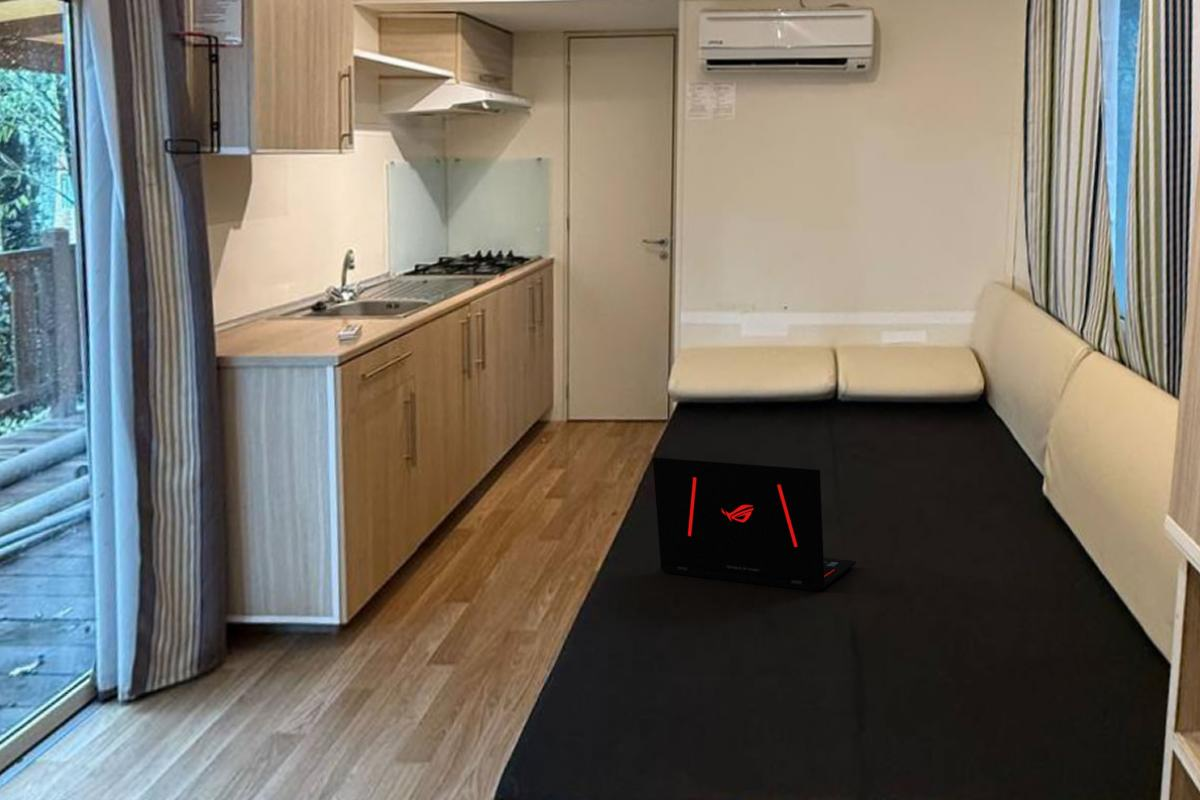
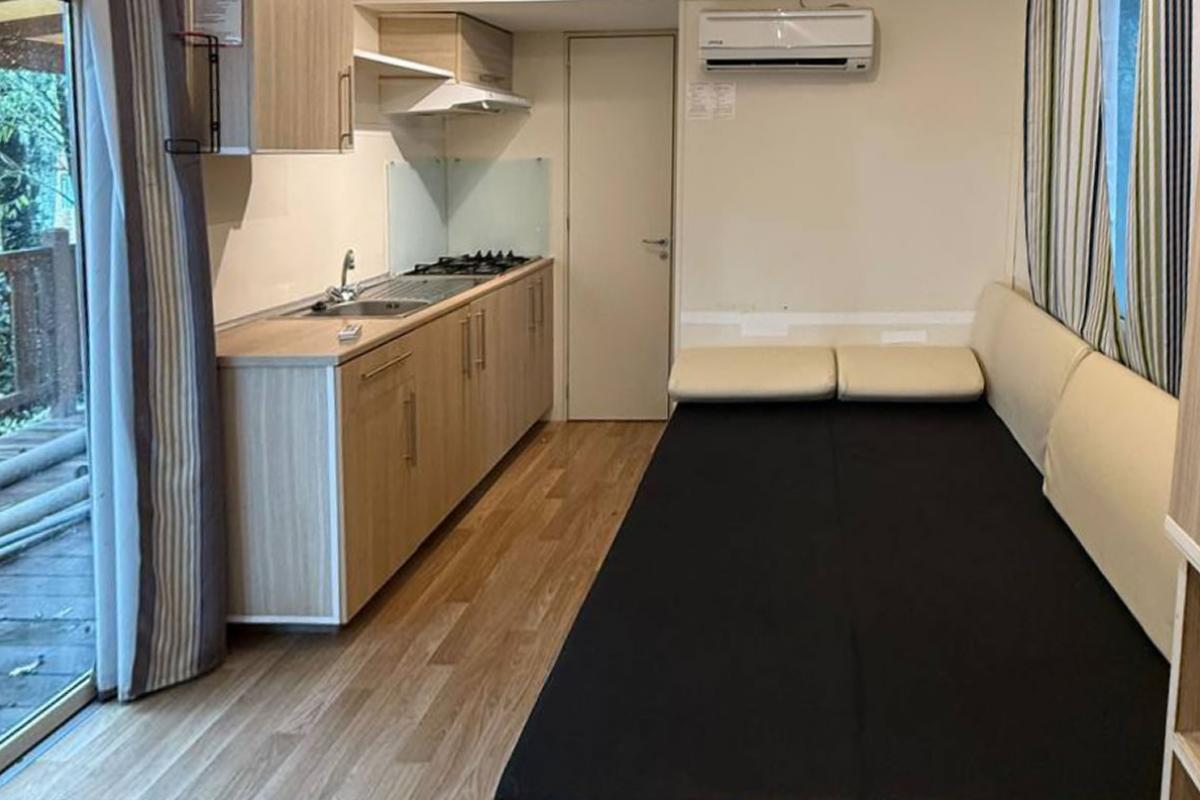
- laptop [652,456,857,592]
